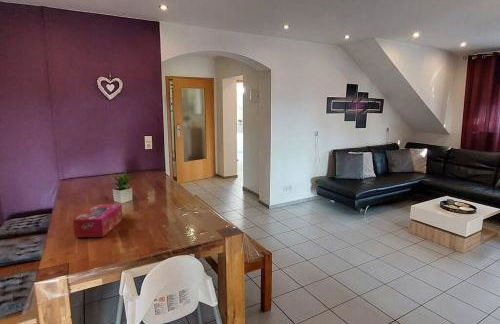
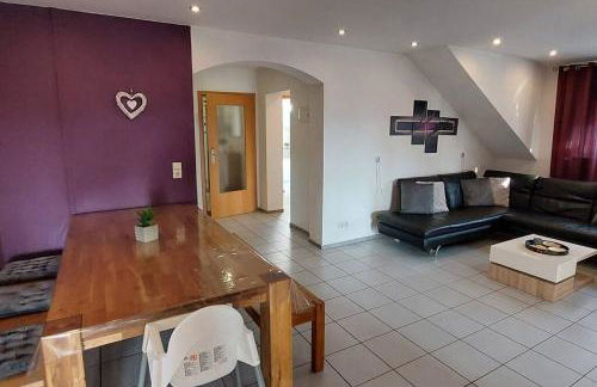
- tissue box [72,203,123,238]
